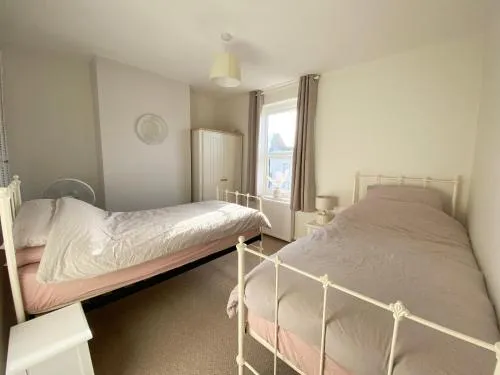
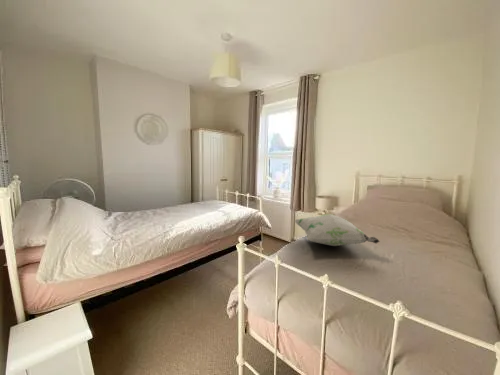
+ decorative pillow [294,213,381,247]
